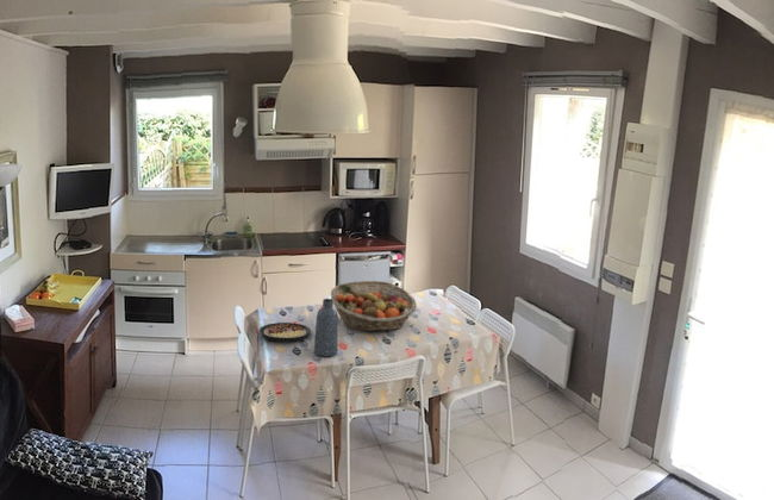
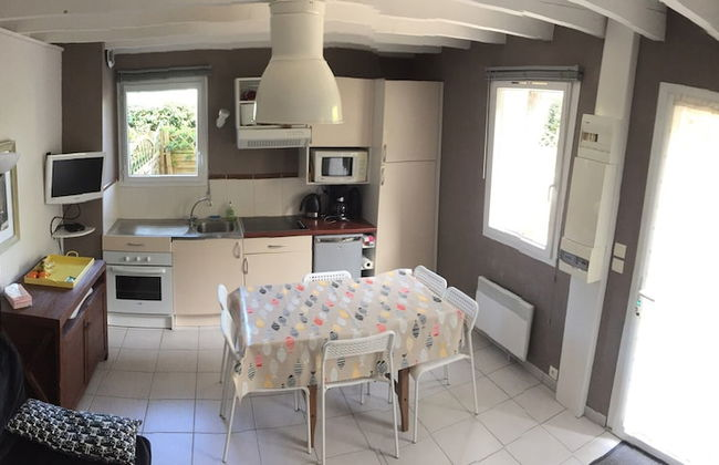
- fruit basket [330,280,418,332]
- vase [313,298,339,357]
- plate [258,321,312,343]
